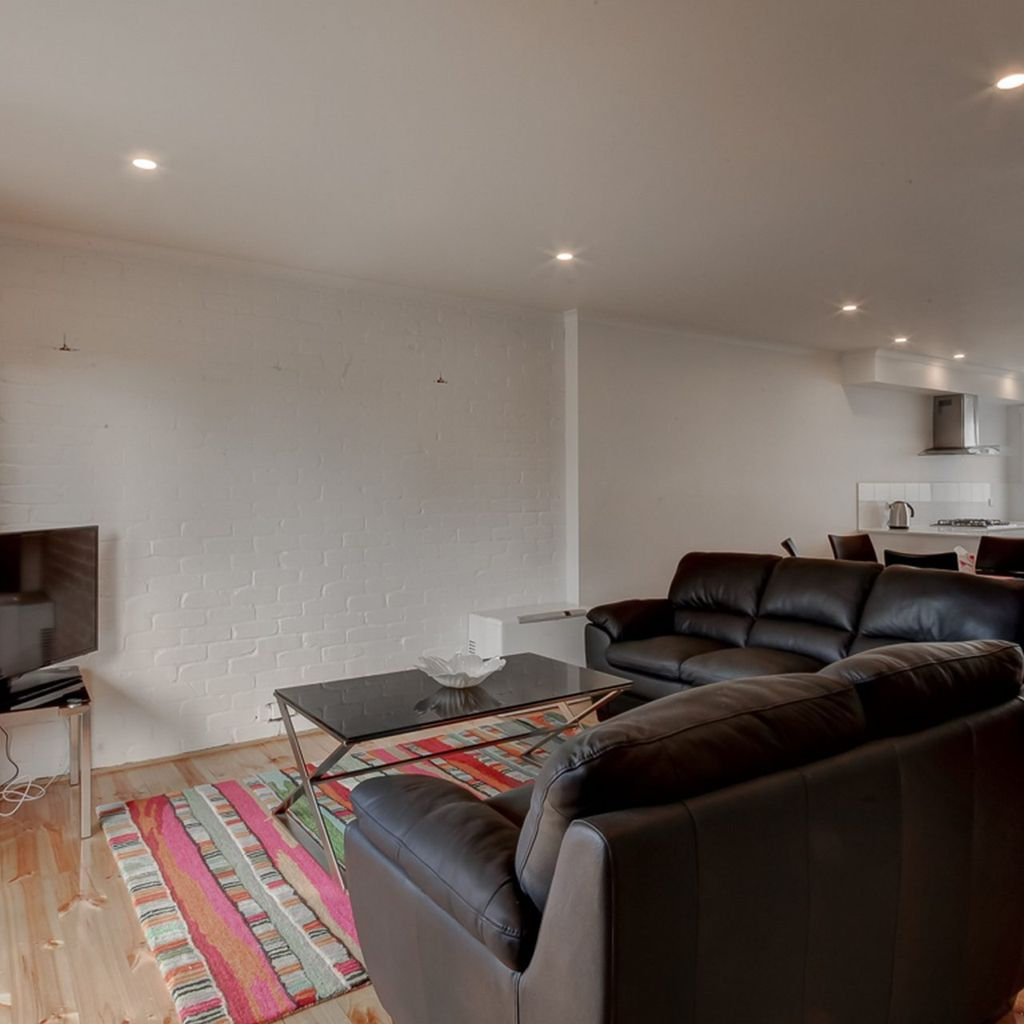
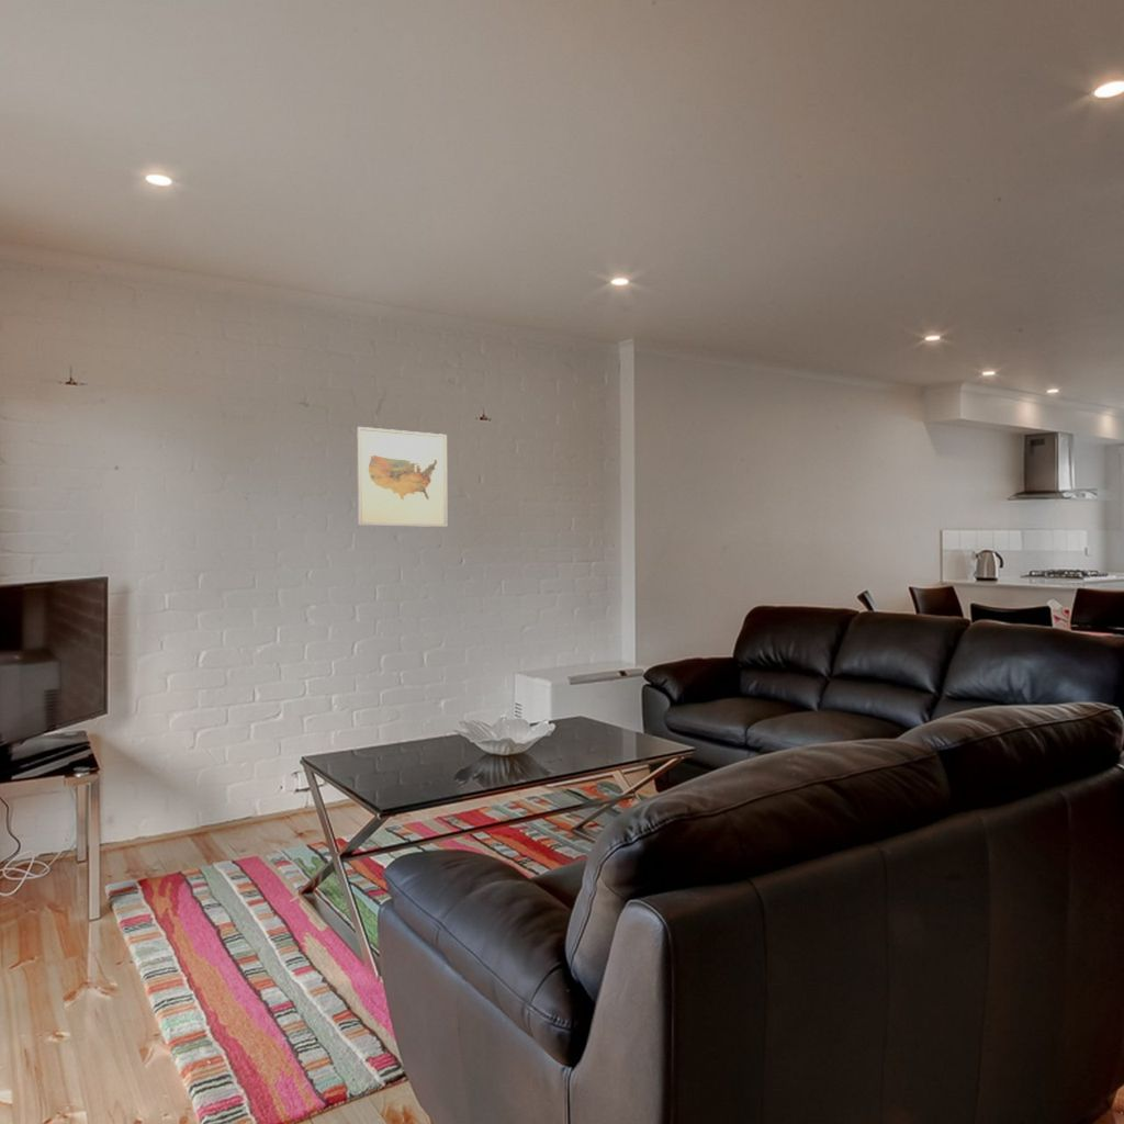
+ wall art [357,426,448,528]
